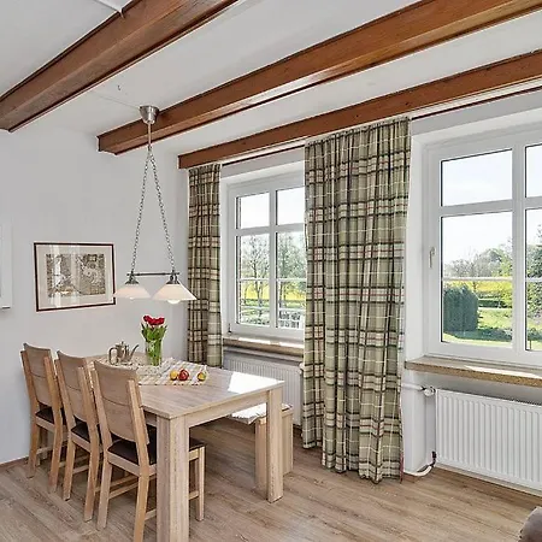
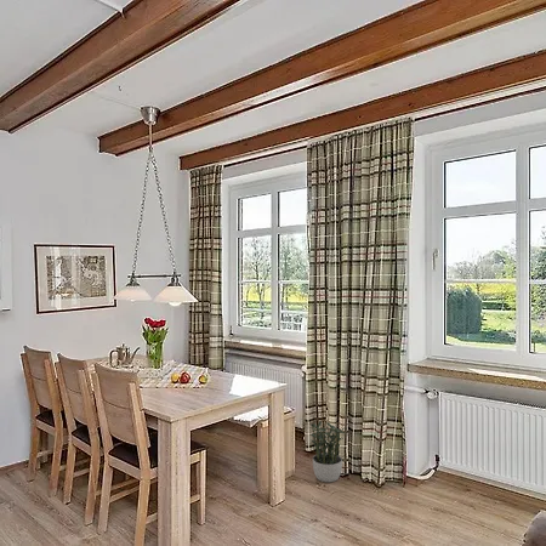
+ potted plant [307,420,348,483]
